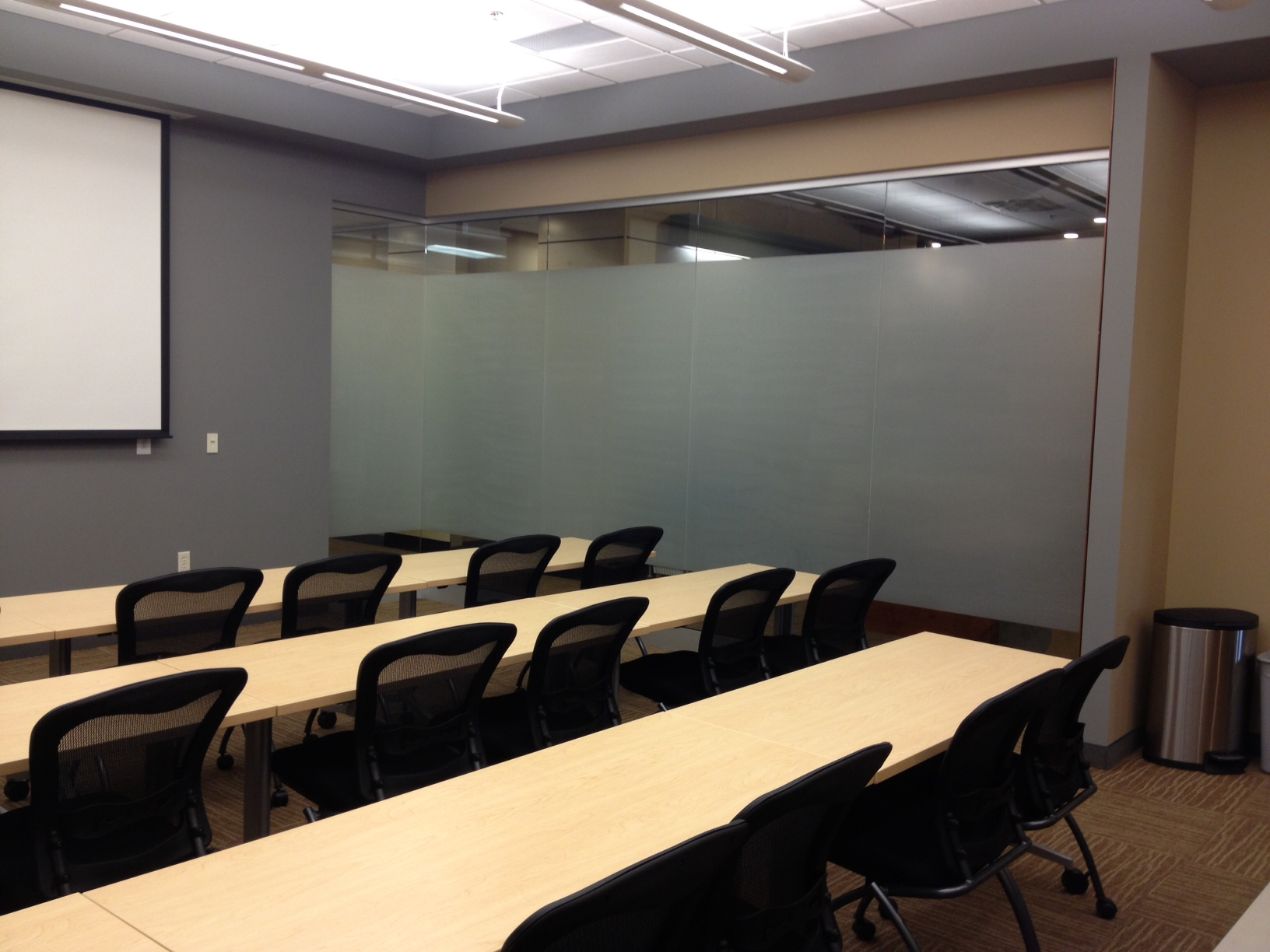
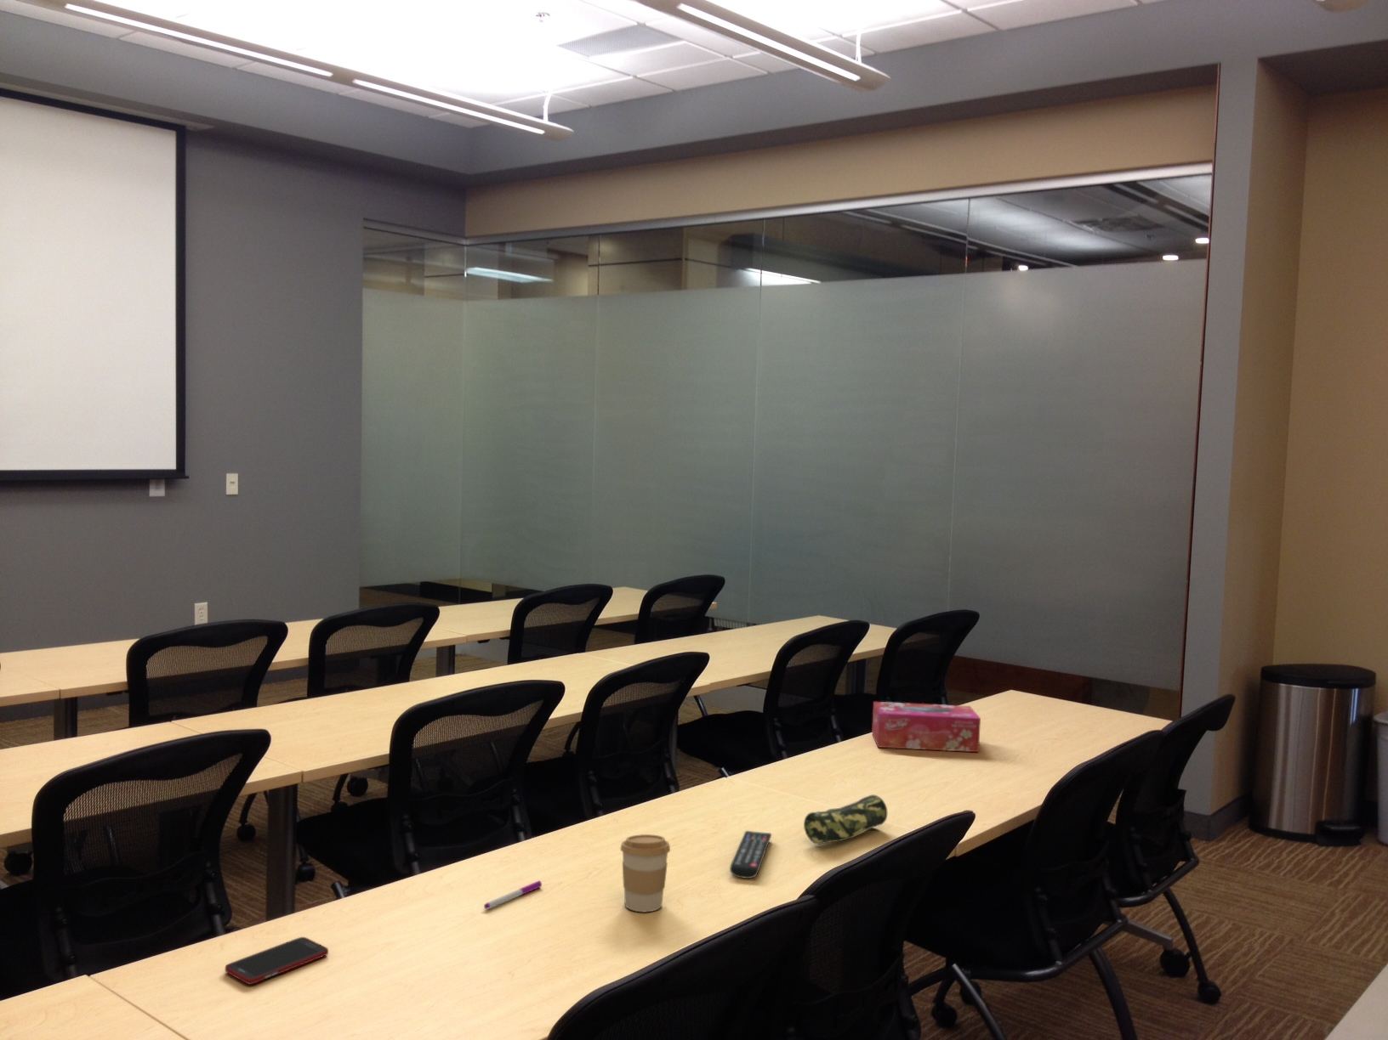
+ remote control [729,830,773,879]
+ tissue box [871,701,981,753]
+ pencil case [803,793,887,846]
+ coffee cup [620,834,671,912]
+ pen [483,881,542,910]
+ cell phone [224,936,329,985]
